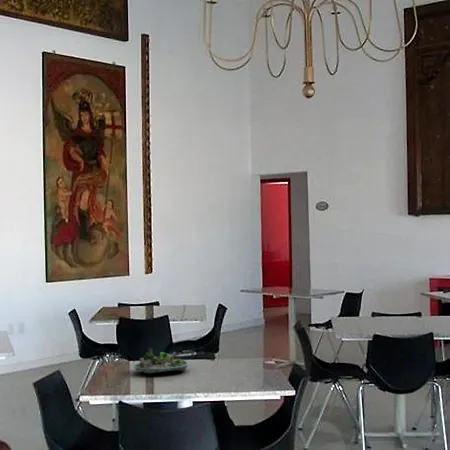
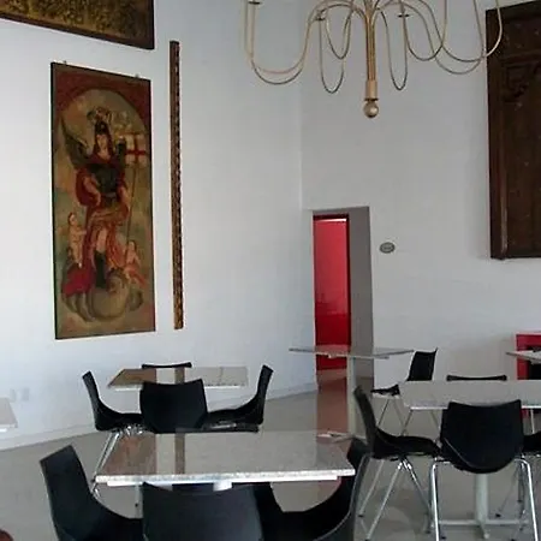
- succulent planter [133,346,190,374]
